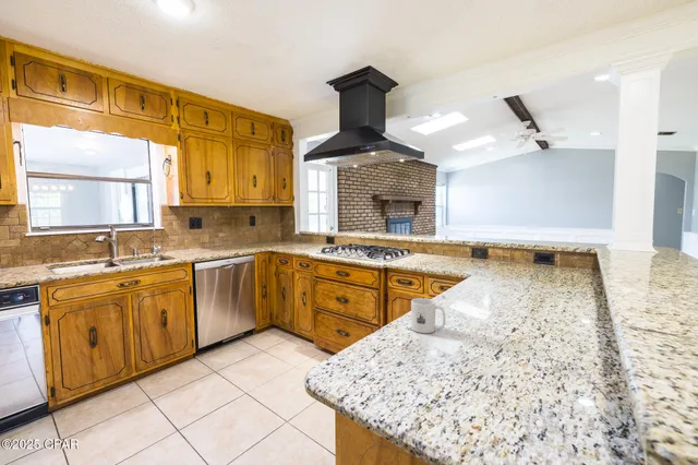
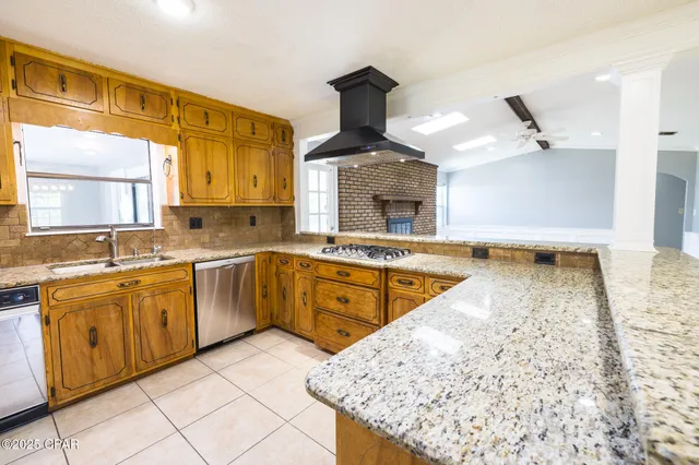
- mug [410,297,446,334]
